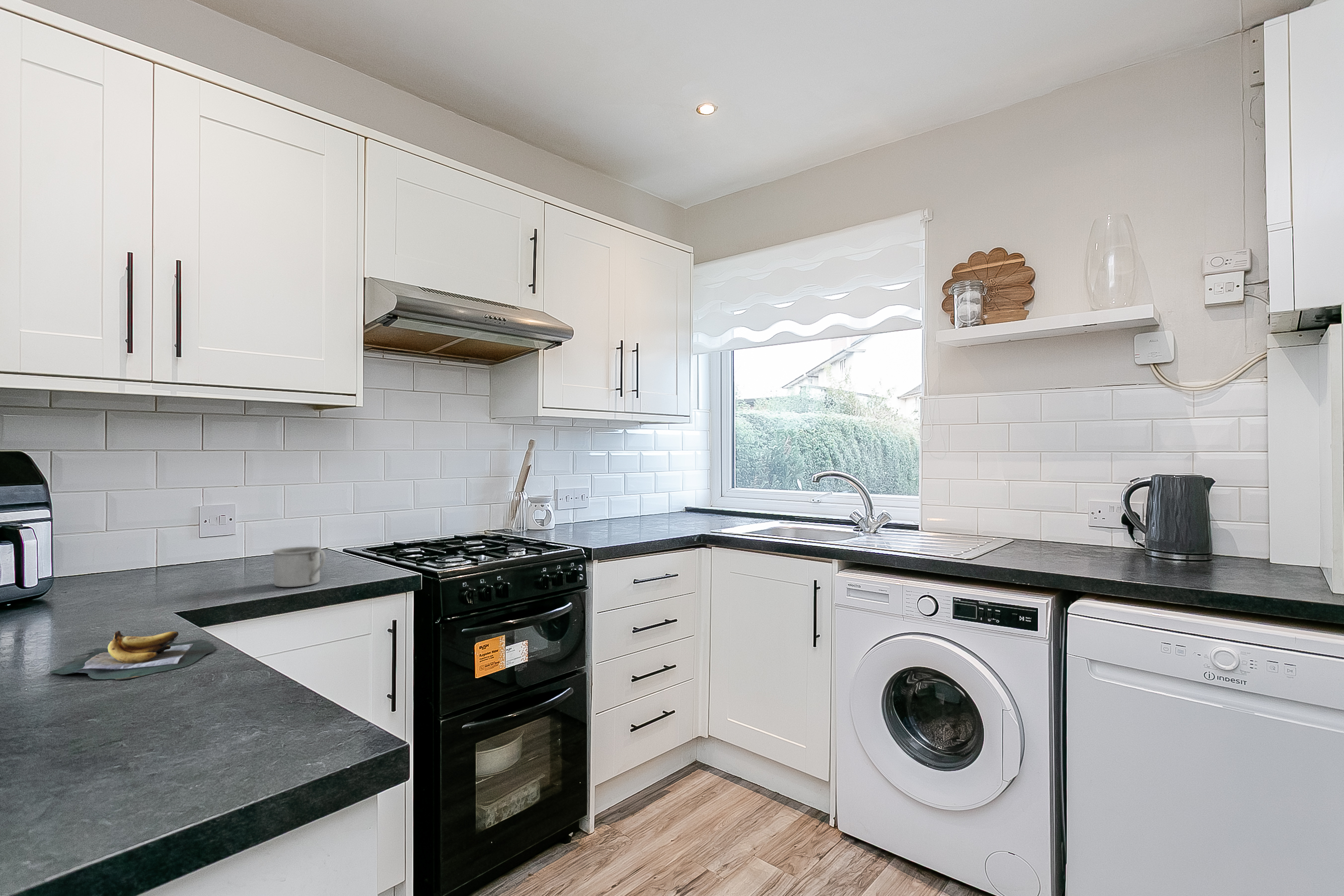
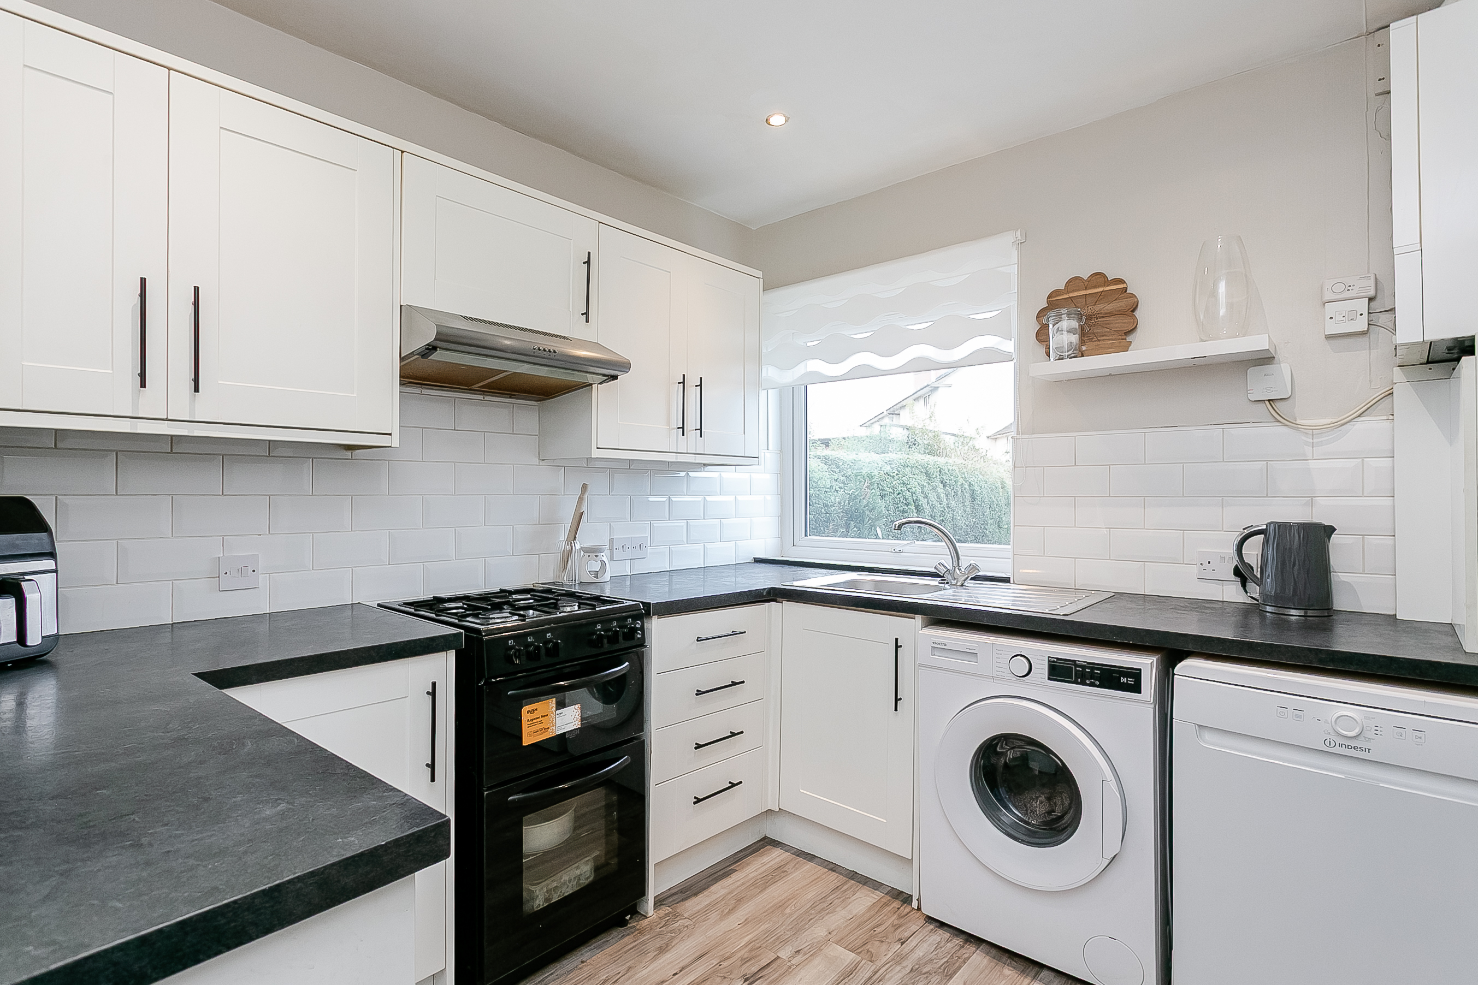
- mug [272,546,326,588]
- banana bunch [49,630,217,680]
